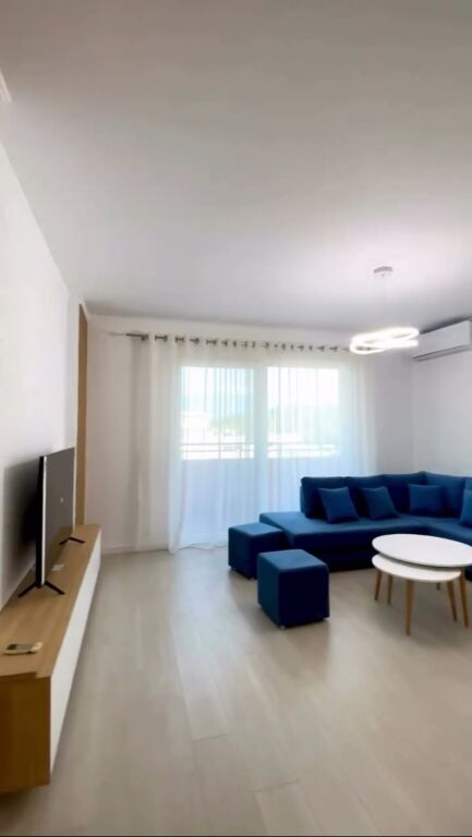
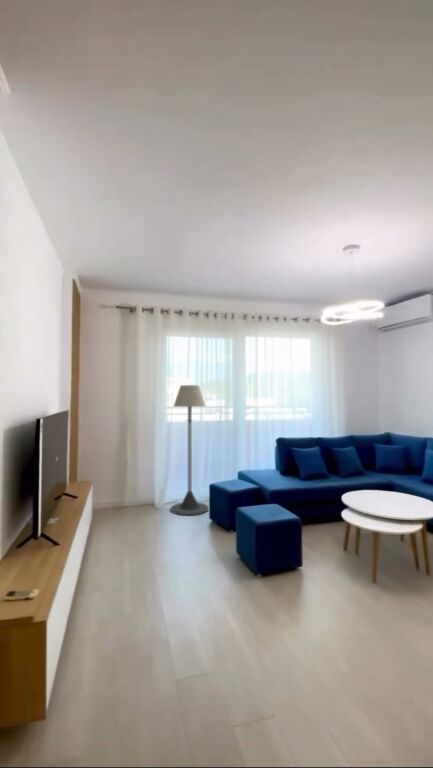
+ floor lamp [170,384,209,516]
